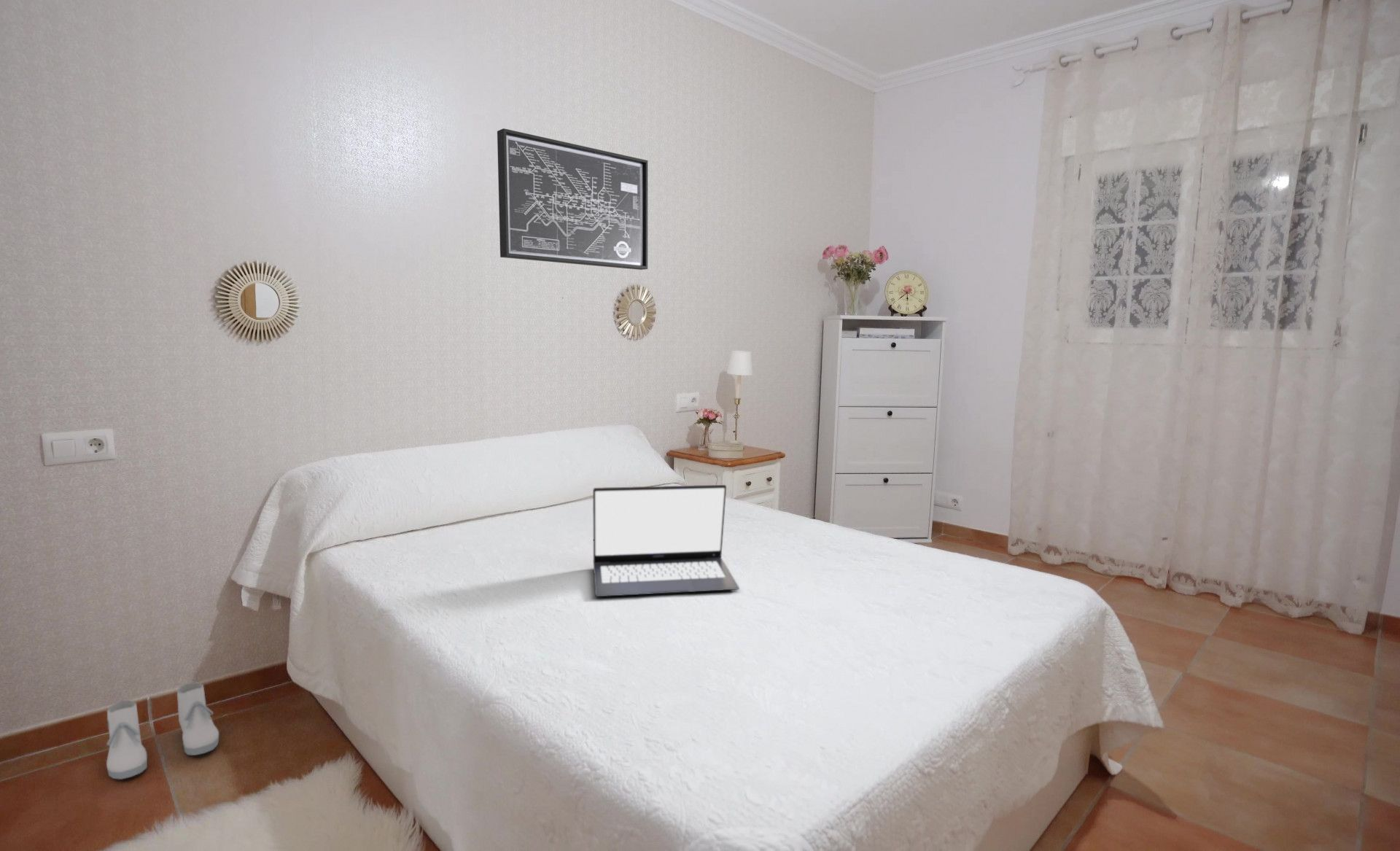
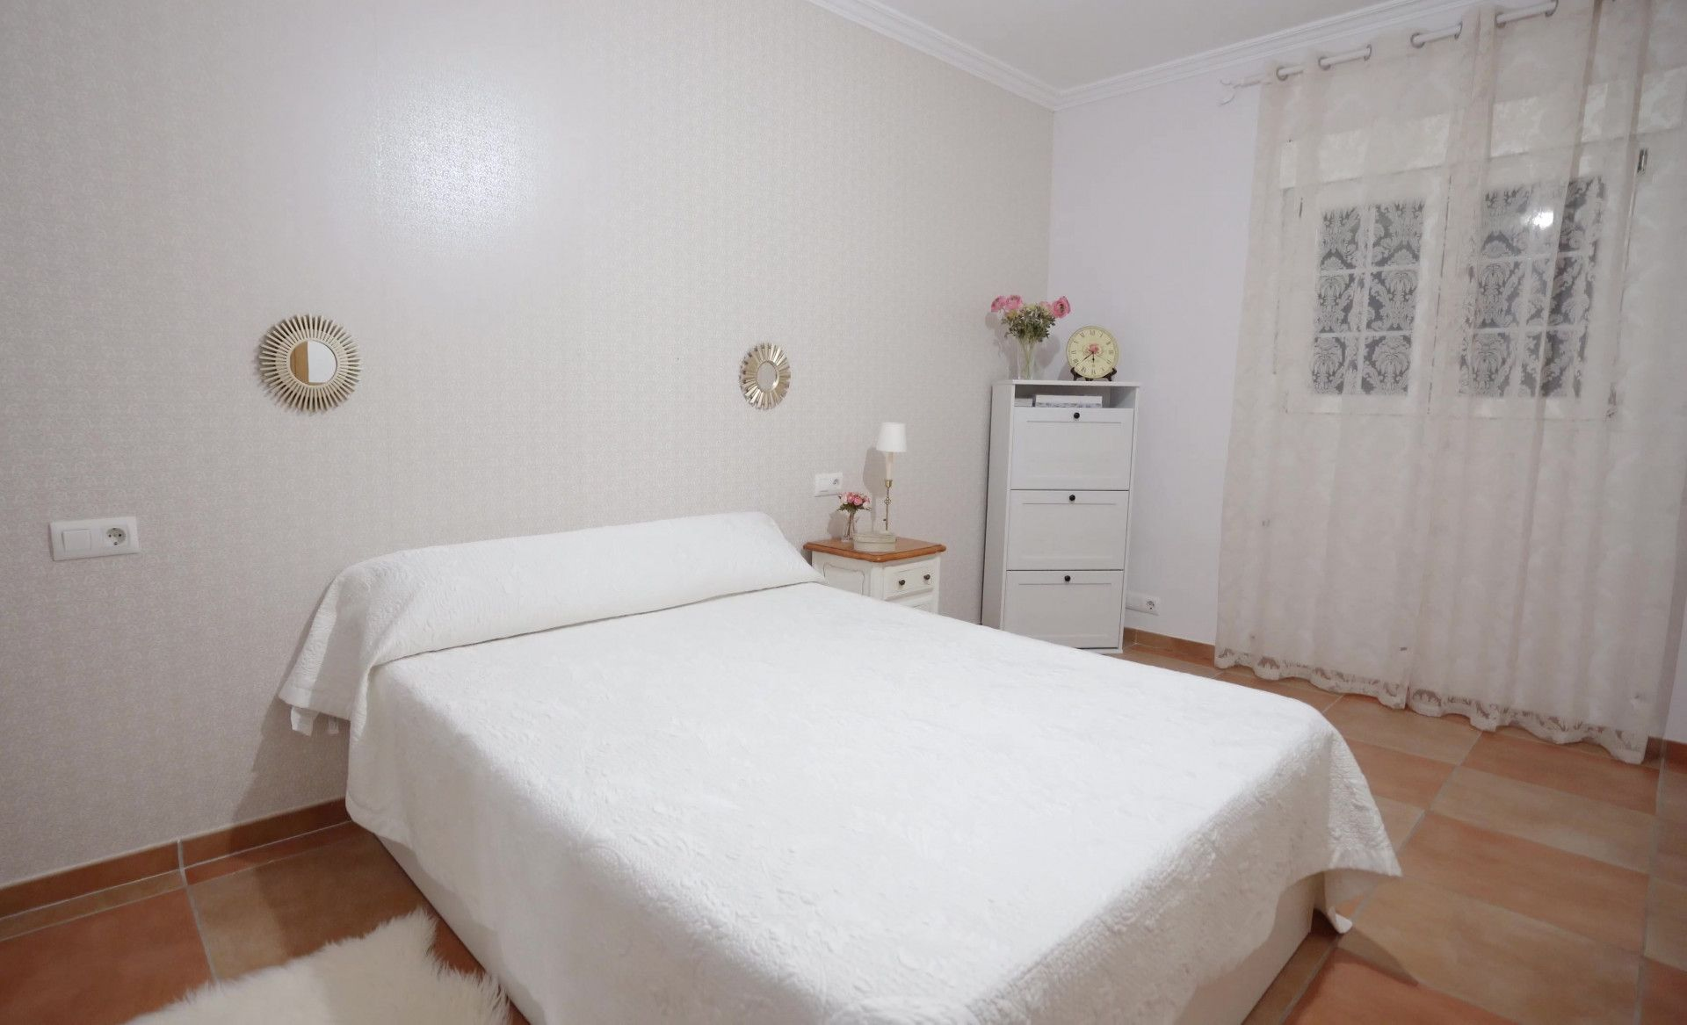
- laptop [592,484,740,597]
- boots [106,682,219,780]
- wall art [497,128,648,271]
